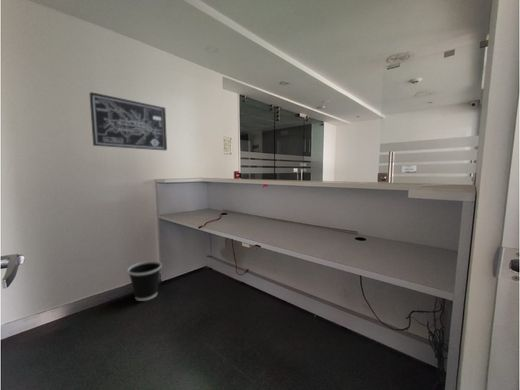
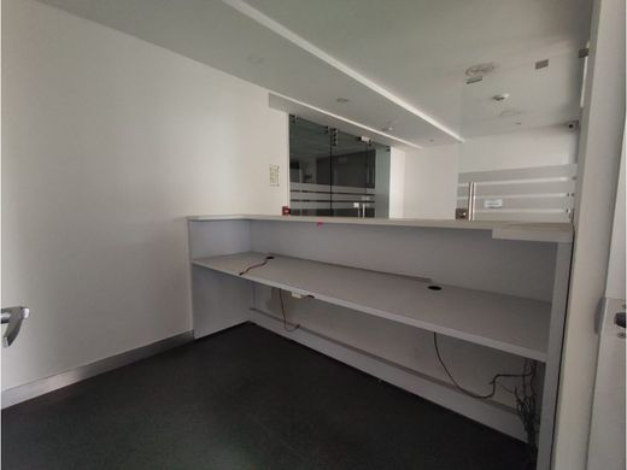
- wall art [88,91,168,151]
- wastebasket [127,260,163,302]
